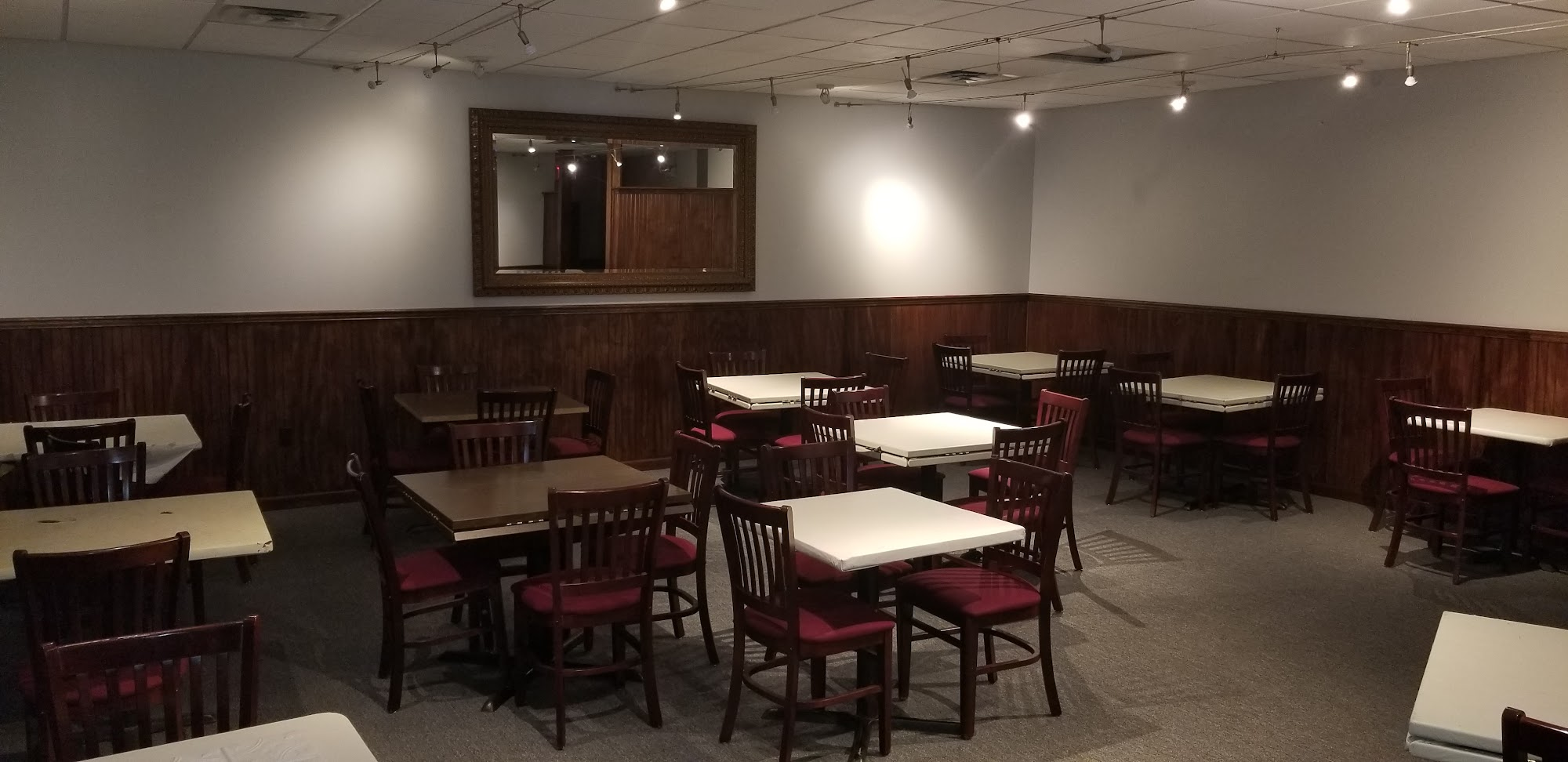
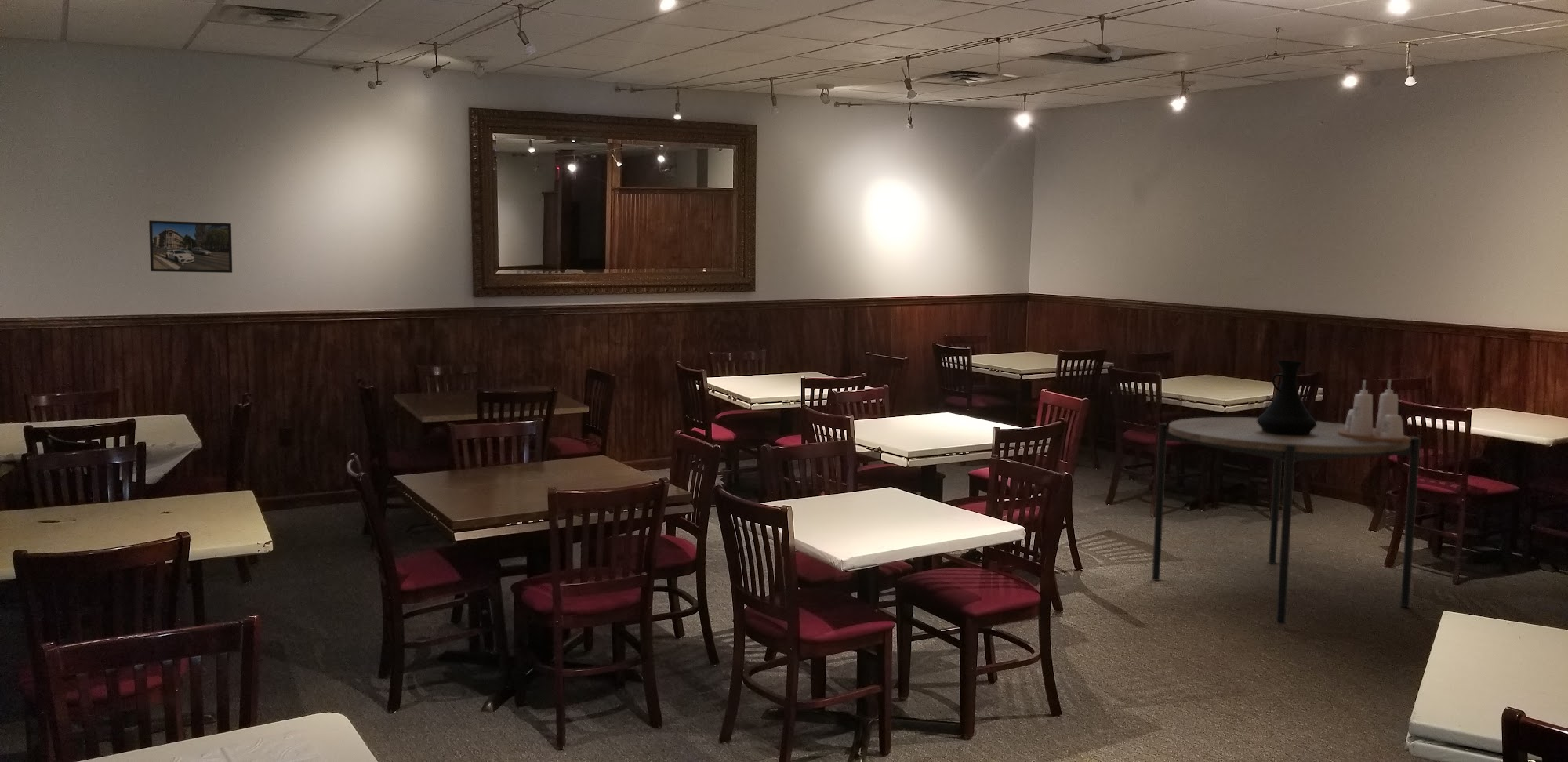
+ vase [1257,360,1317,436]
+ condiment set [1338,379,1411,443]
+ dining table [1151,416,1421,626]
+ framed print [148,220,233,274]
